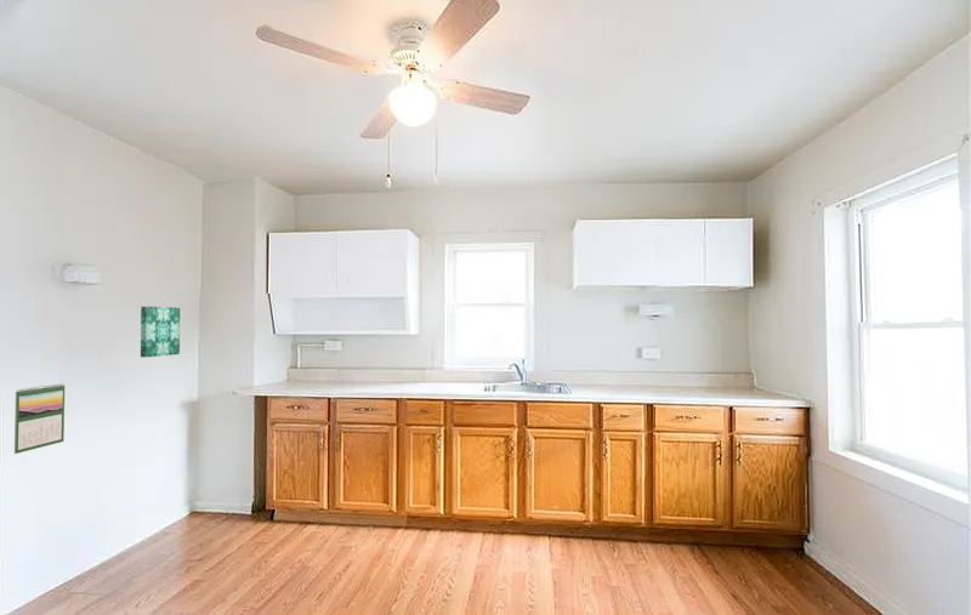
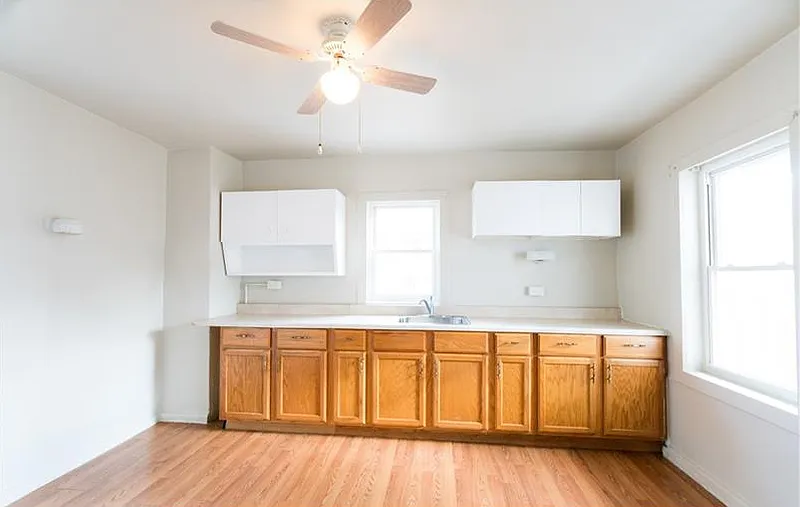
- calendar [13,382,66,455]
- wall art [140,306,181,359]
